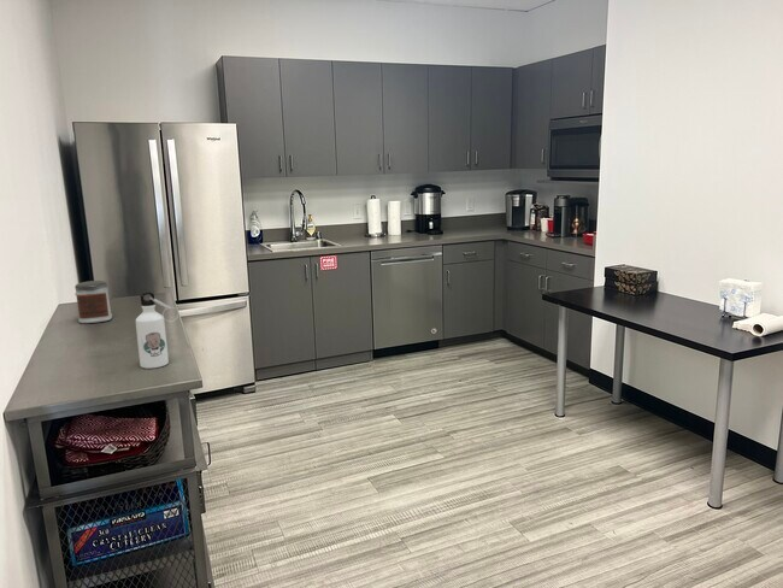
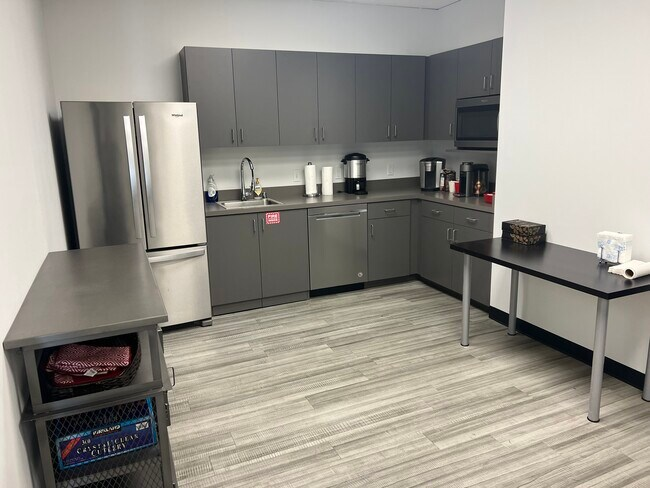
- jar [73,280,113,324]
- water bottle [135,292,179,370]
